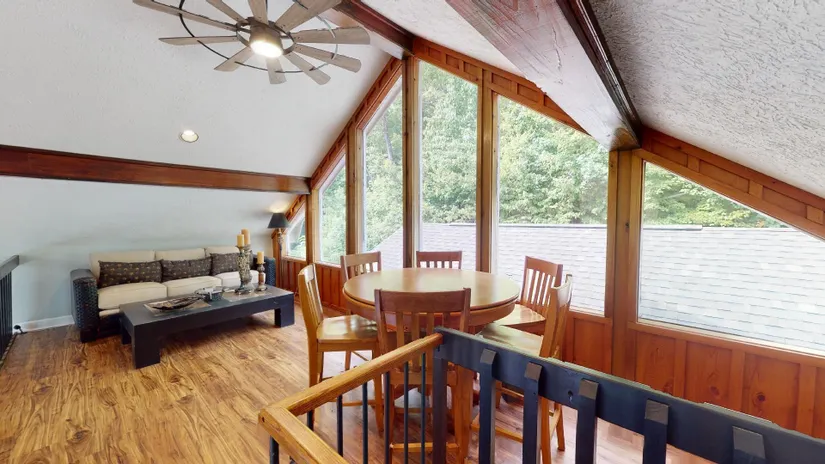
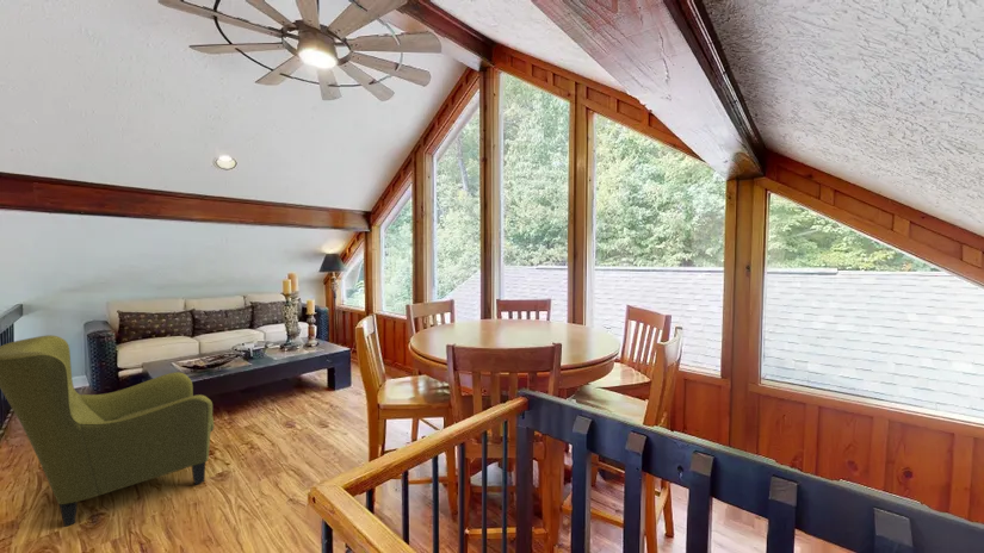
+ armchair [0,334,215,528]
